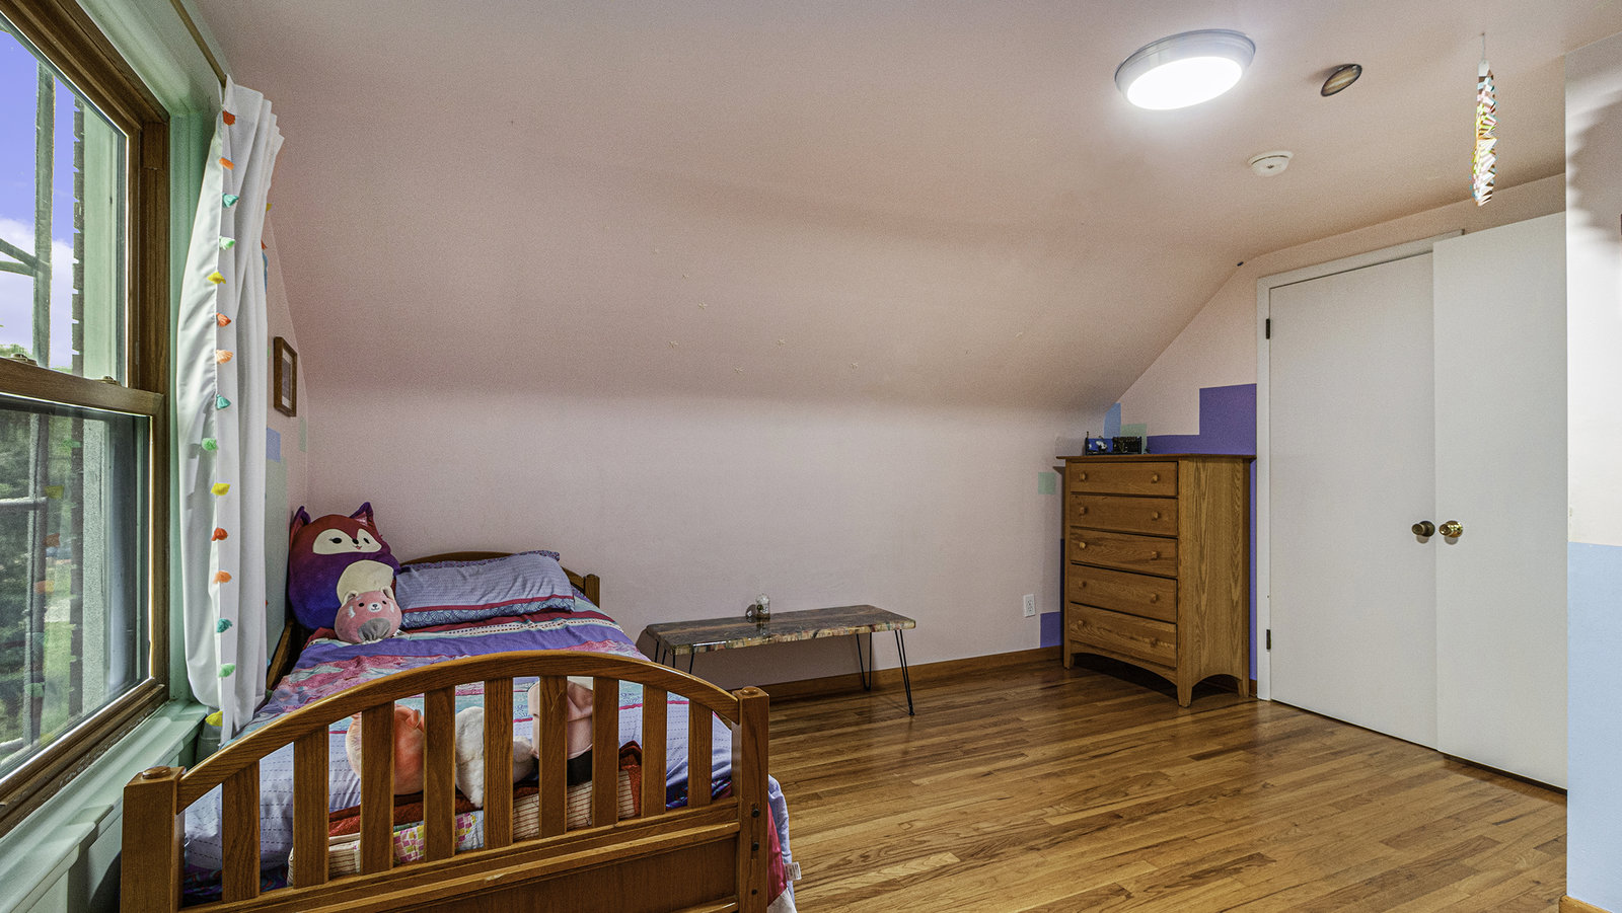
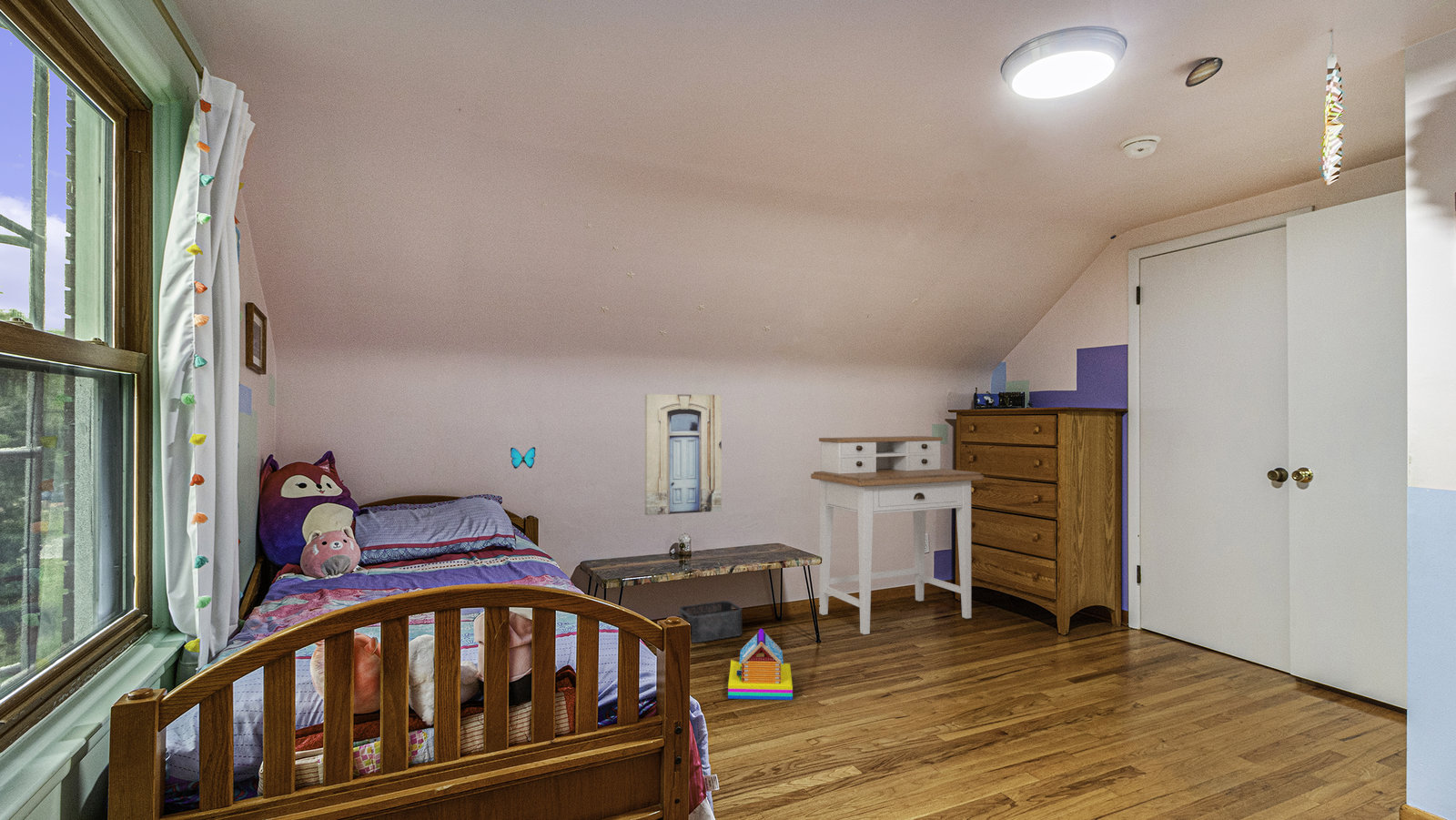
+ desk [810,435,985,635]
+ wall art [644,393,723,516]
+ toy house [727,628,794,701]
+ storage bin [678,600,743,643]
+ decorative butterfly [510,446,536,470]
